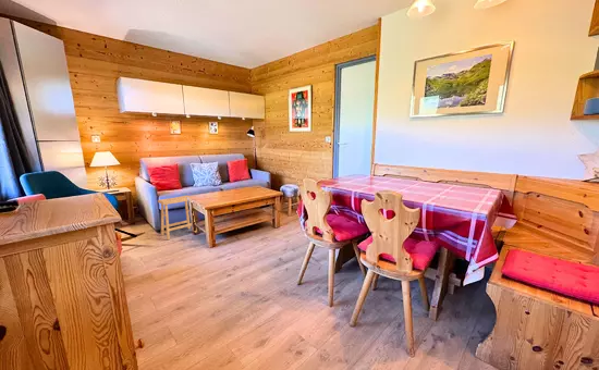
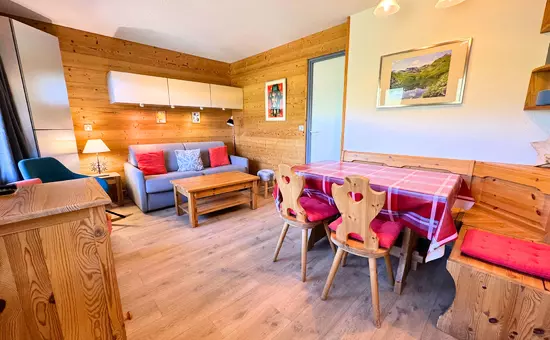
- footstool [157,195,198,240]
